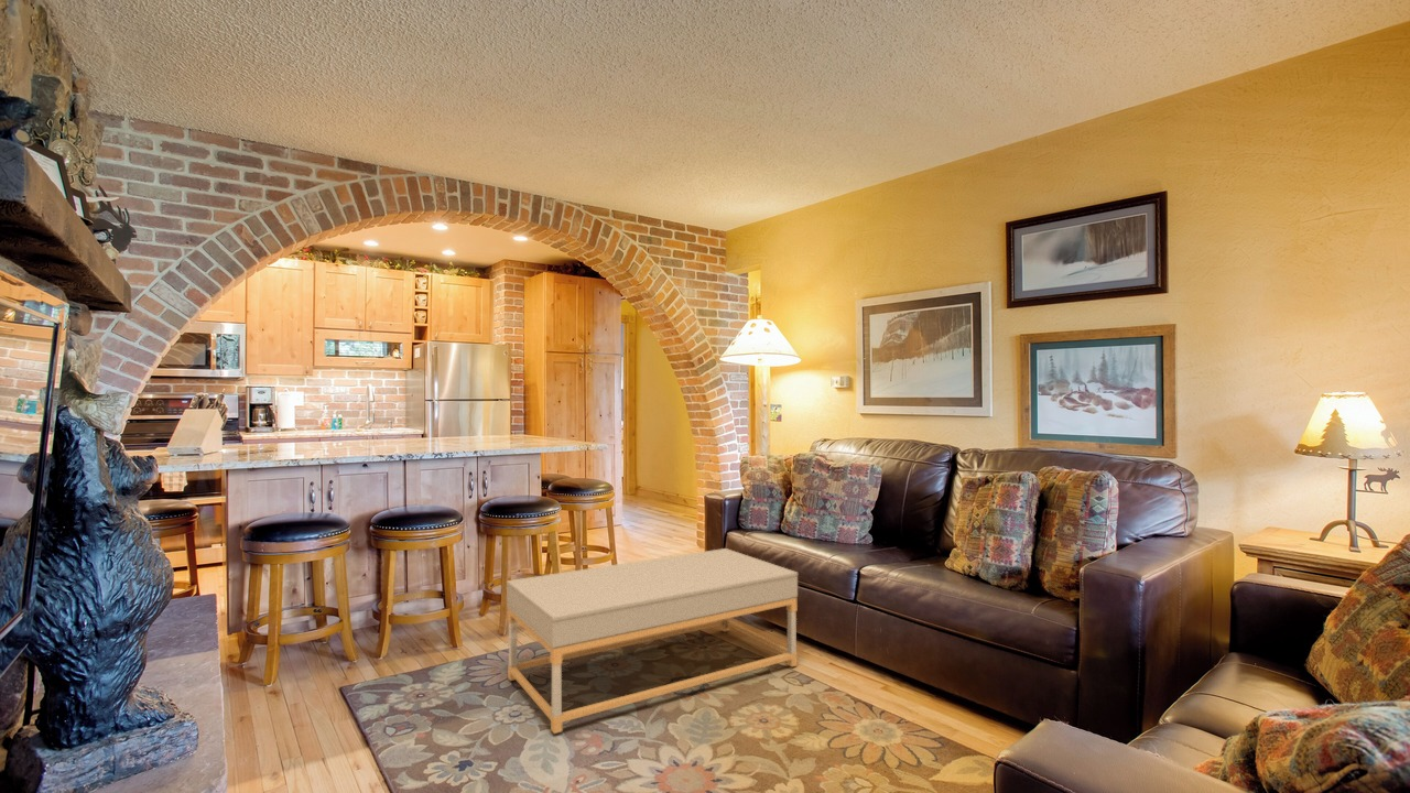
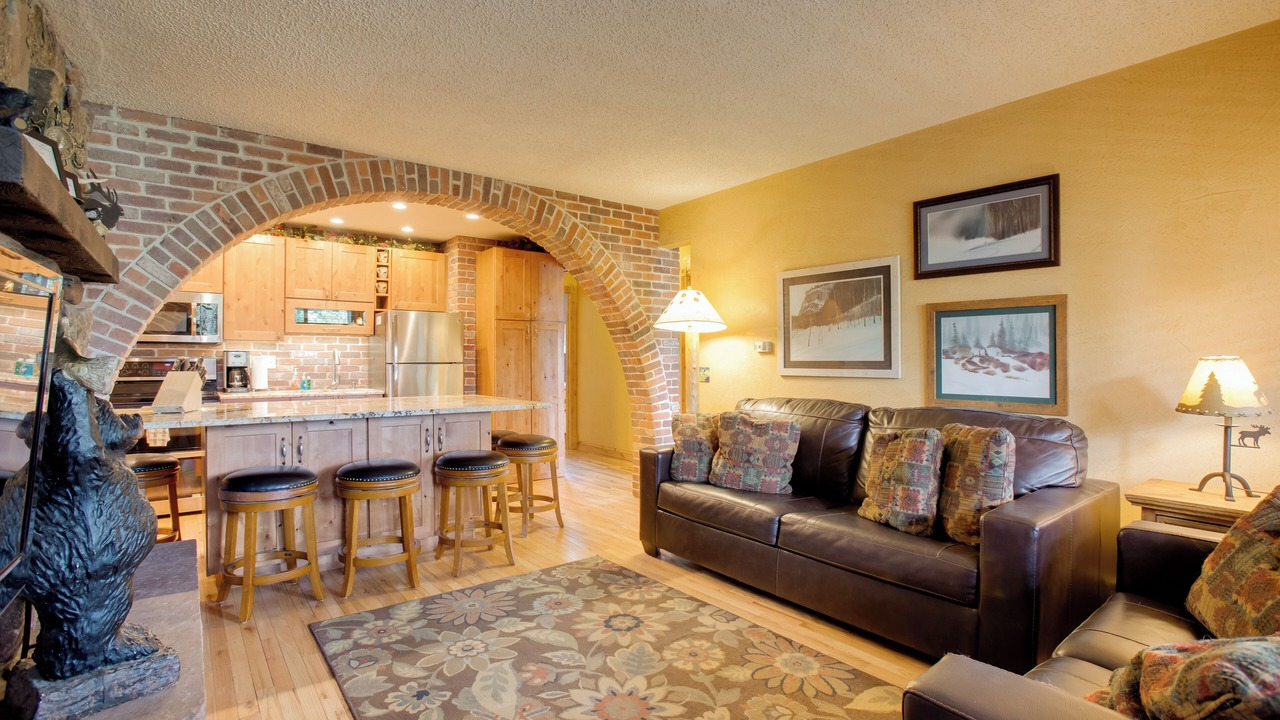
- coffee table [506,547,799,735]
